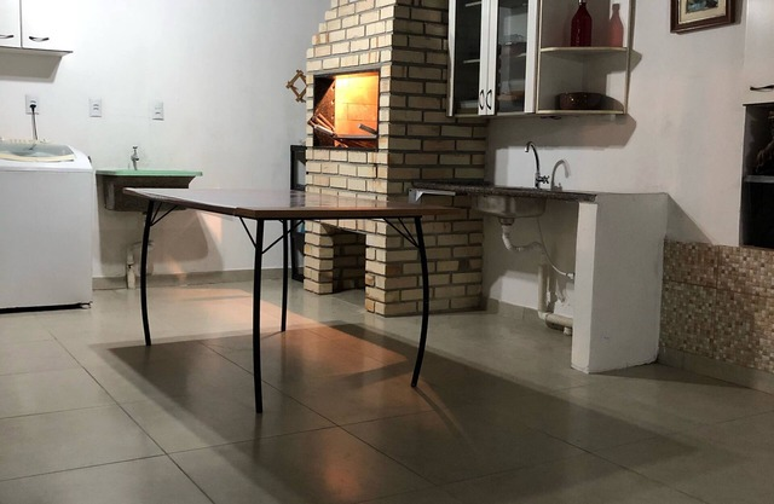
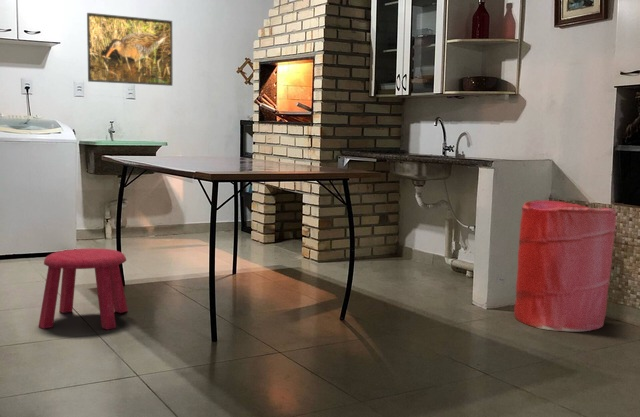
+ laundry hamper [513,200,618,332]
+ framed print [86,12,174,87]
+ stool [37,248,129,331]
